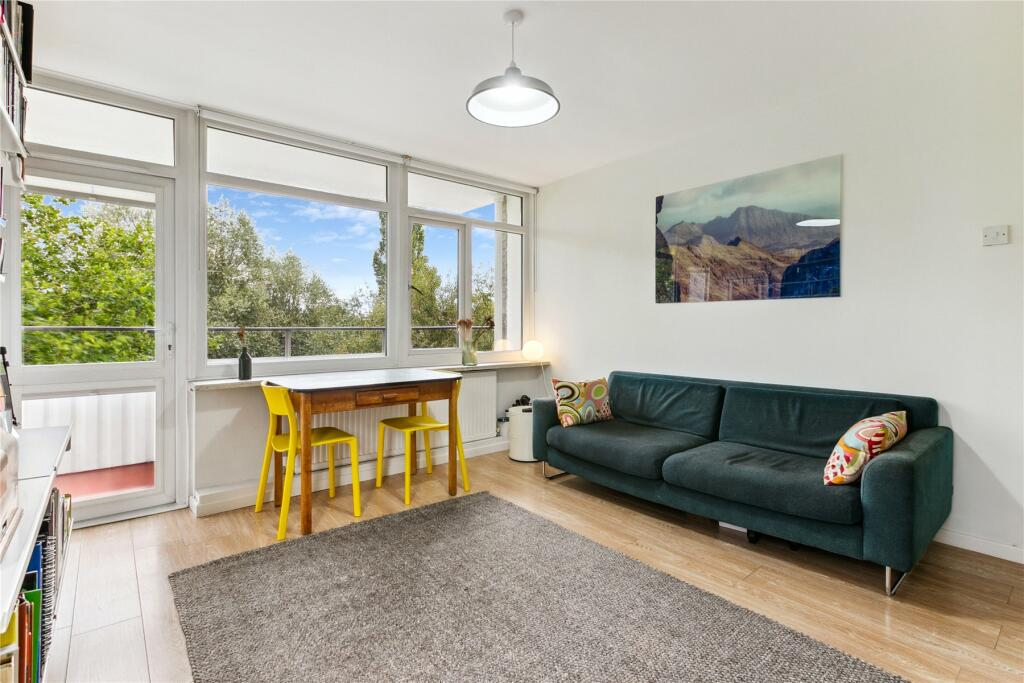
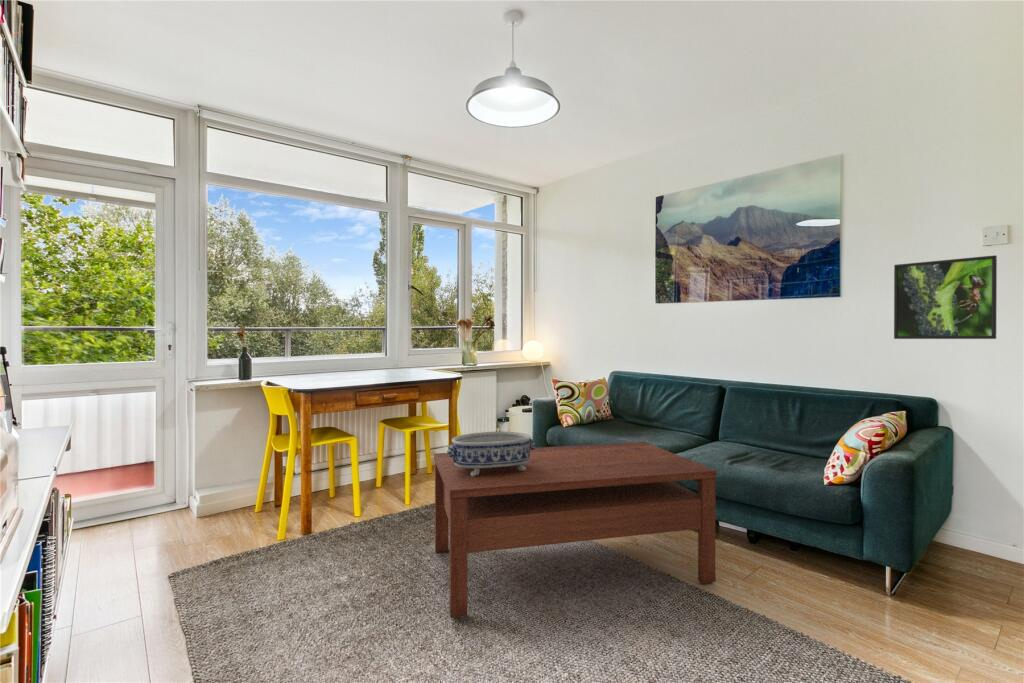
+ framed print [893,254,998,340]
+ decorative bowl [446,430,536,477]
+ coffee table [433,441,718,619]
